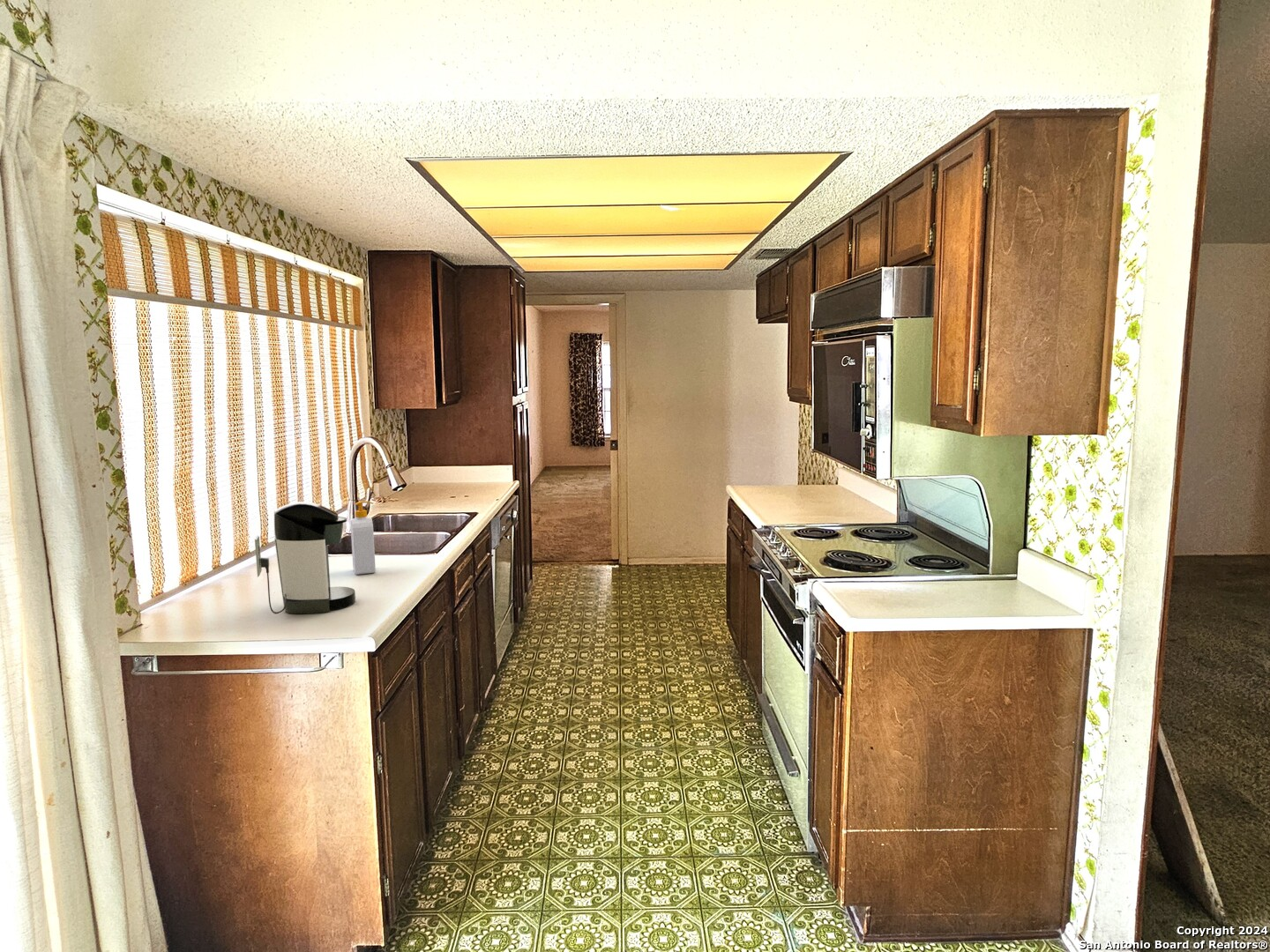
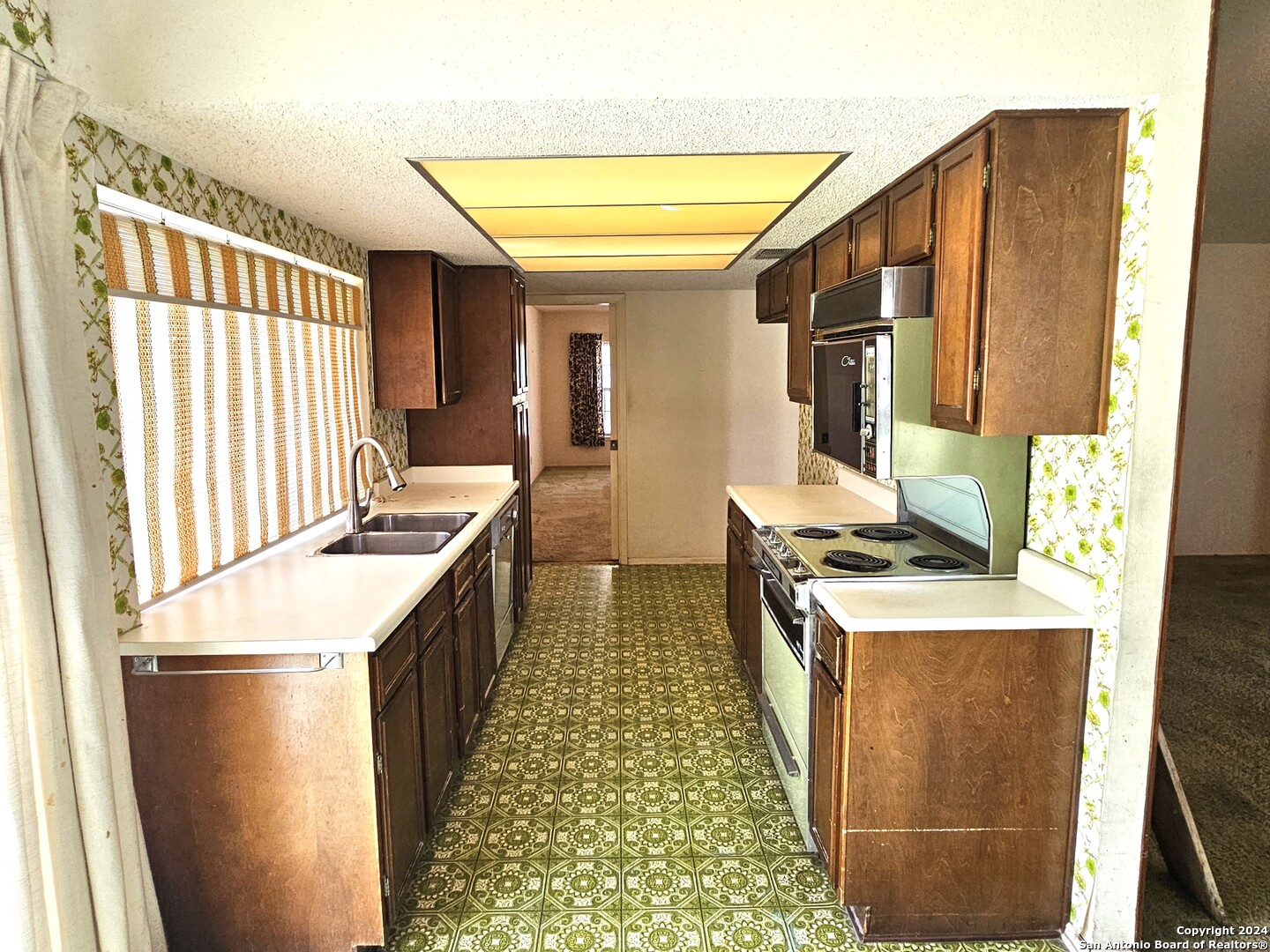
- coffee maker [254,501,356,614]
- soap bottle [350,501,377,576]
